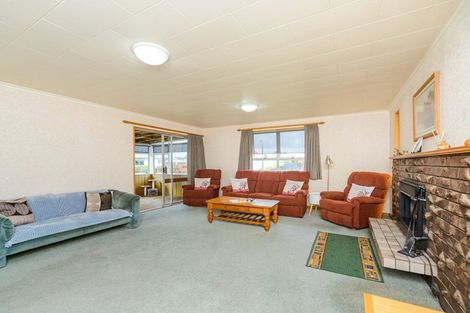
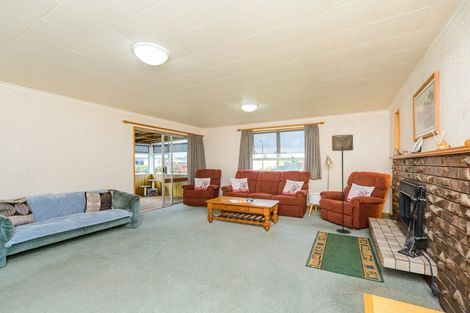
+ floor lamp [331,134,354,235]
